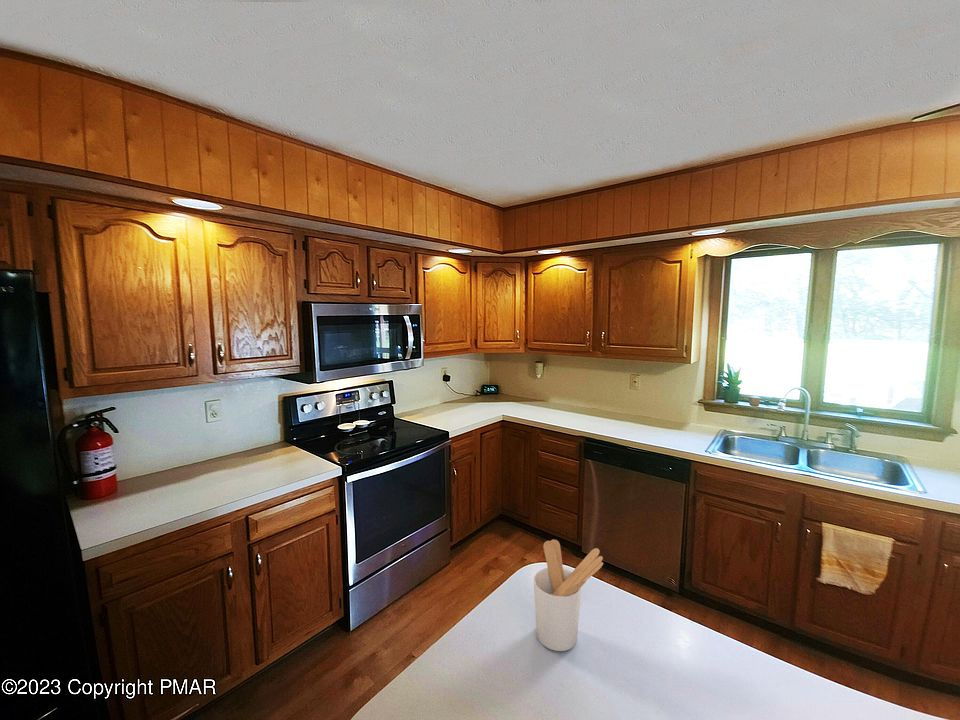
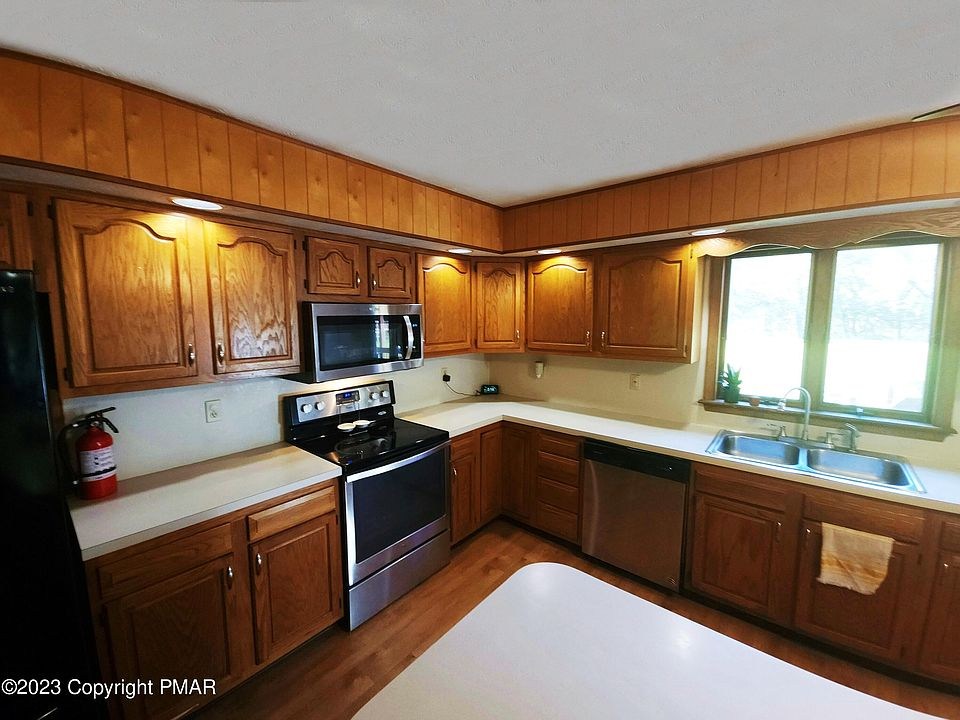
- utensil holder [533,539,604,652]
